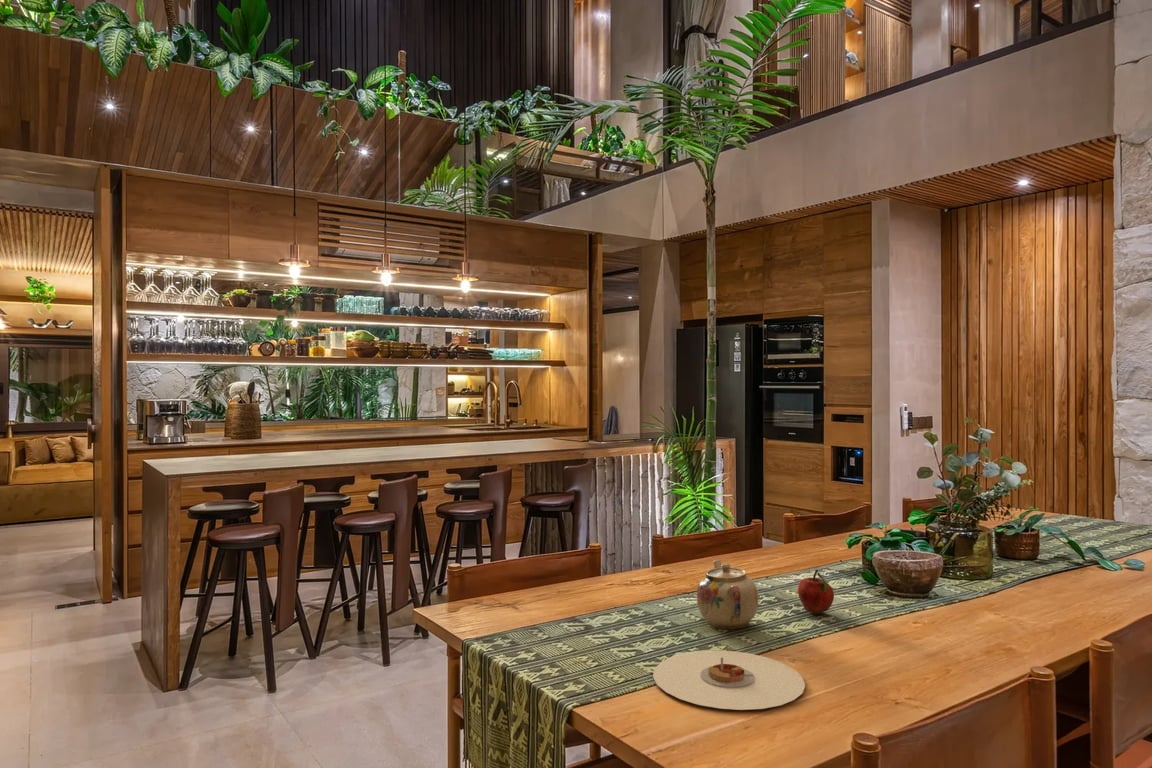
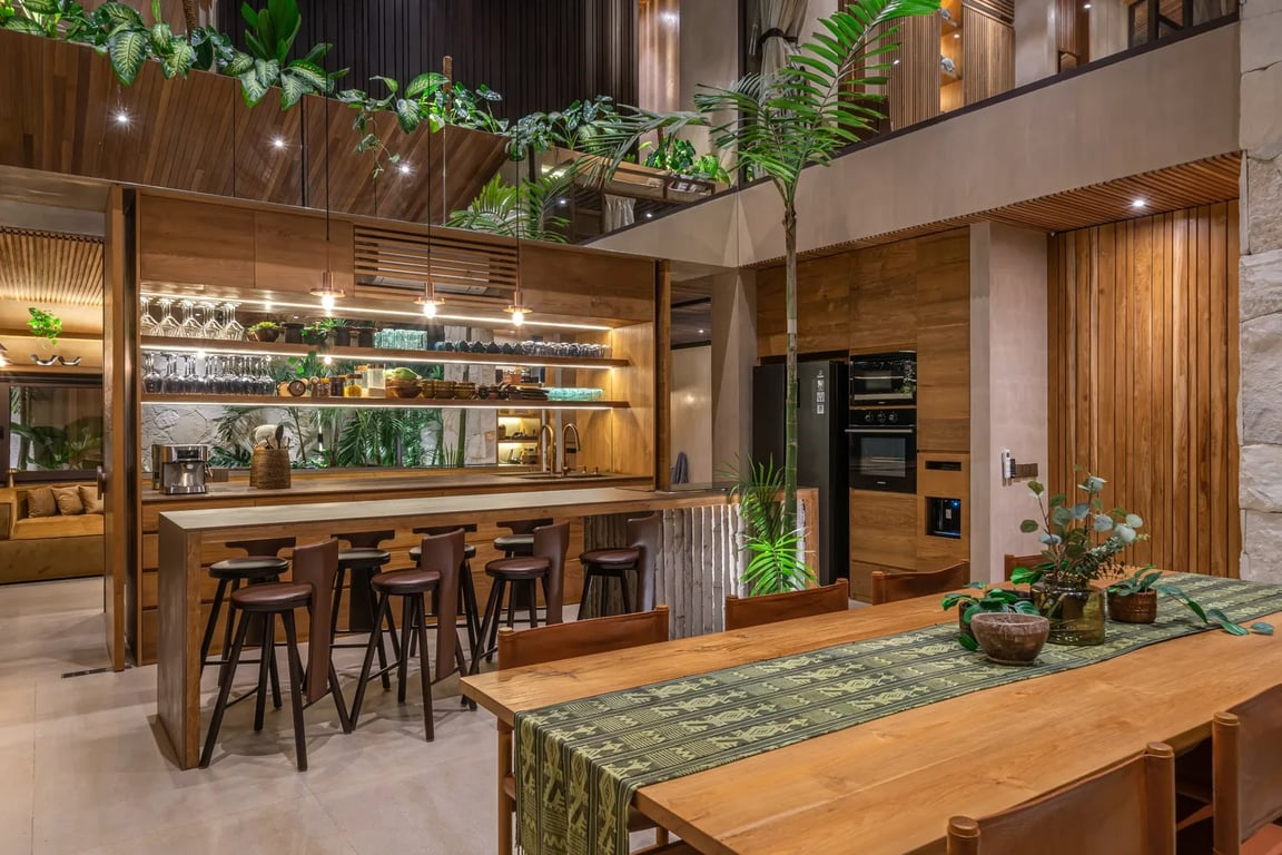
- plate [652,649,806,711]
- fruit [797,569,835,615]
- teapot [696,559,759,630]
